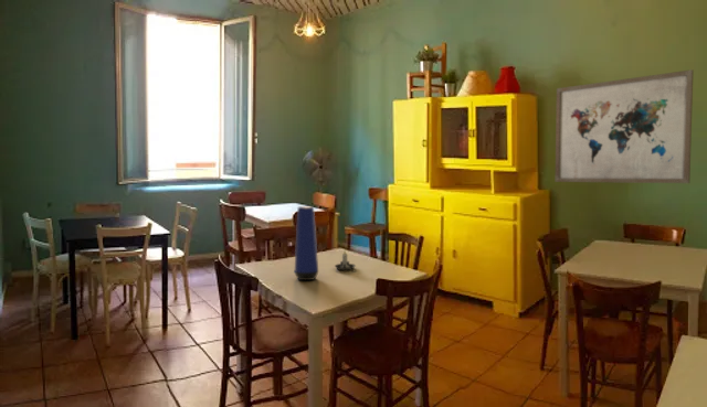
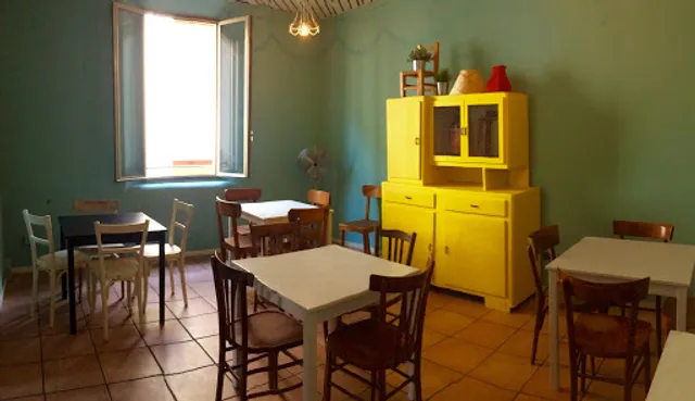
- wall art [555,68,695,184]
- candle [334,249,357,271]
- vase [294,205,319,281]
